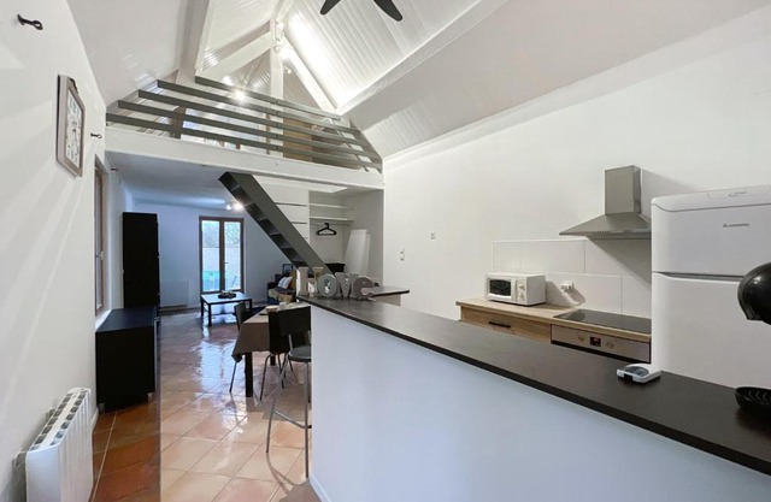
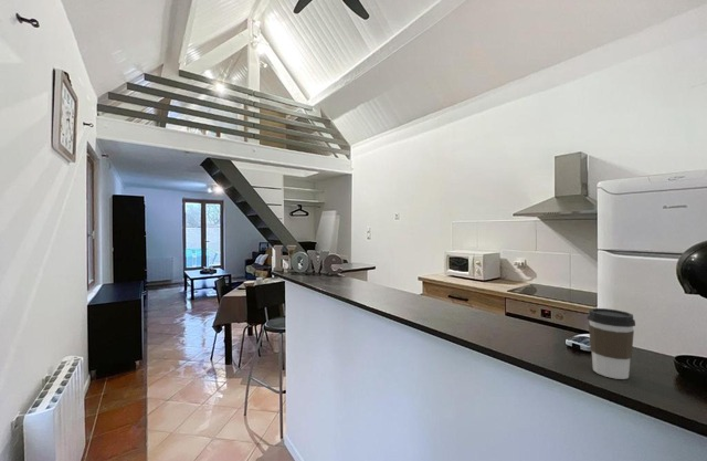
+ coffee cup [587,307,636,380]
